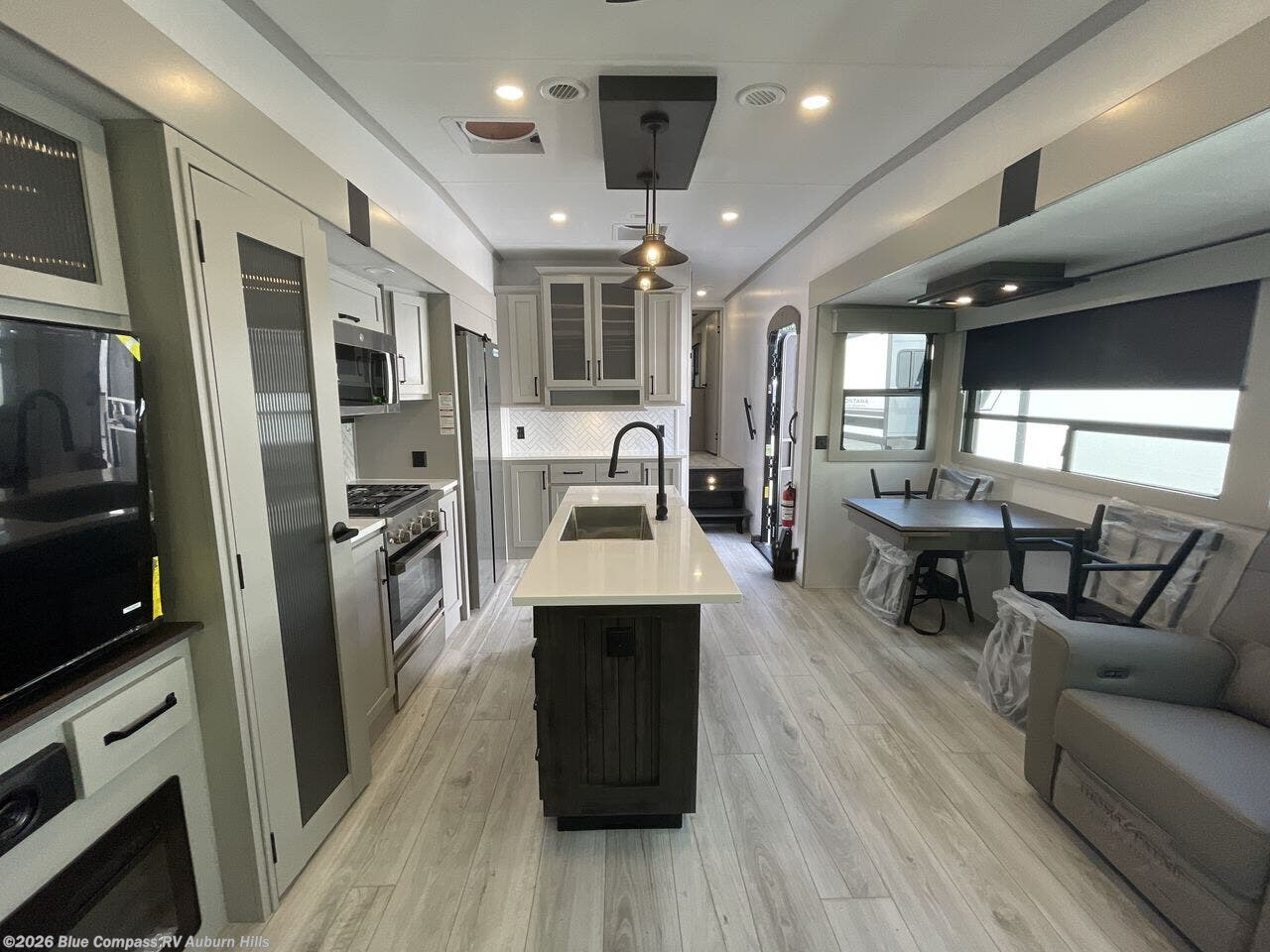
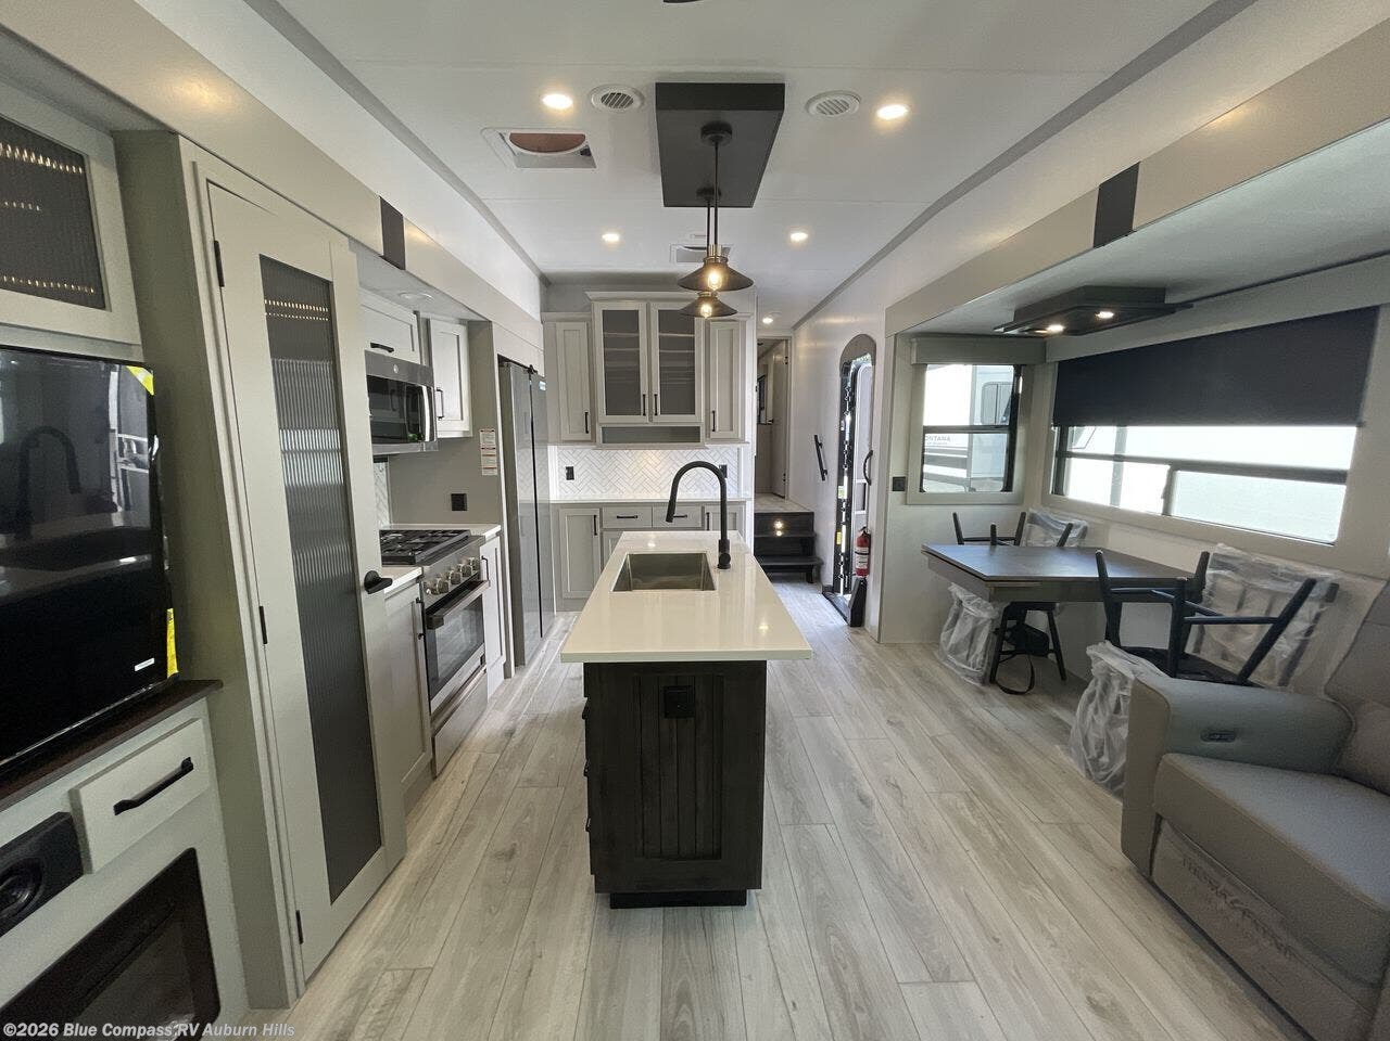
- wastebasket [770,540,800,583]
